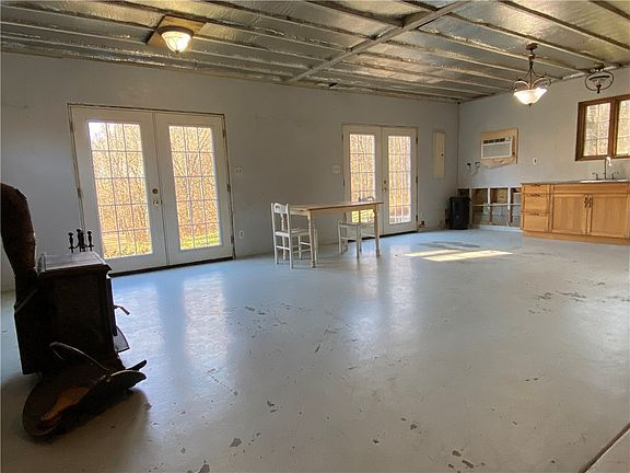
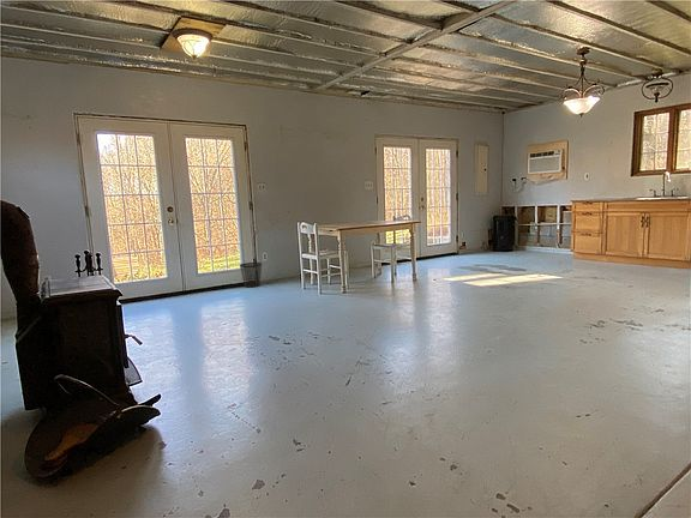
+ wastebasket [239,261,263,288]
